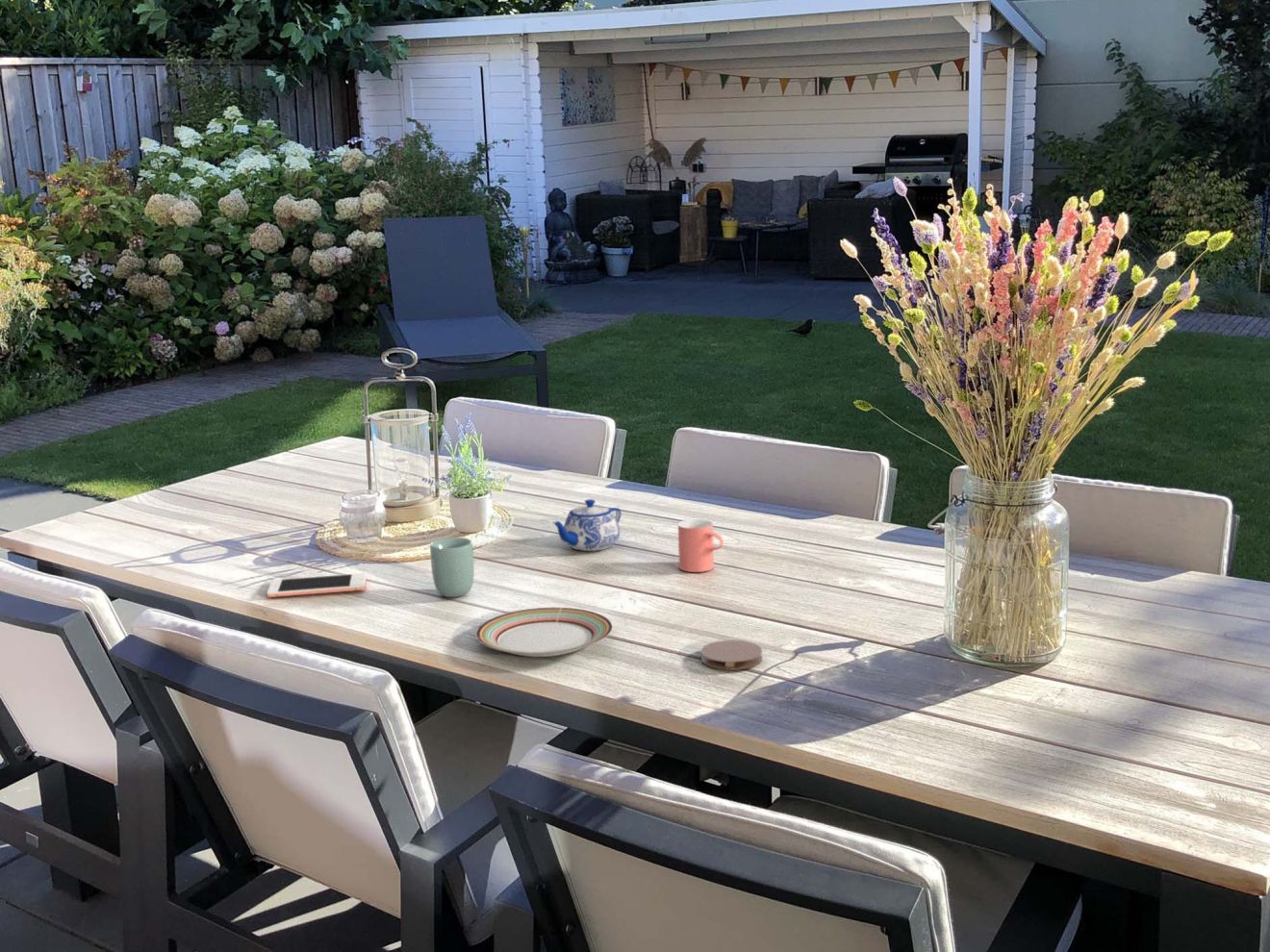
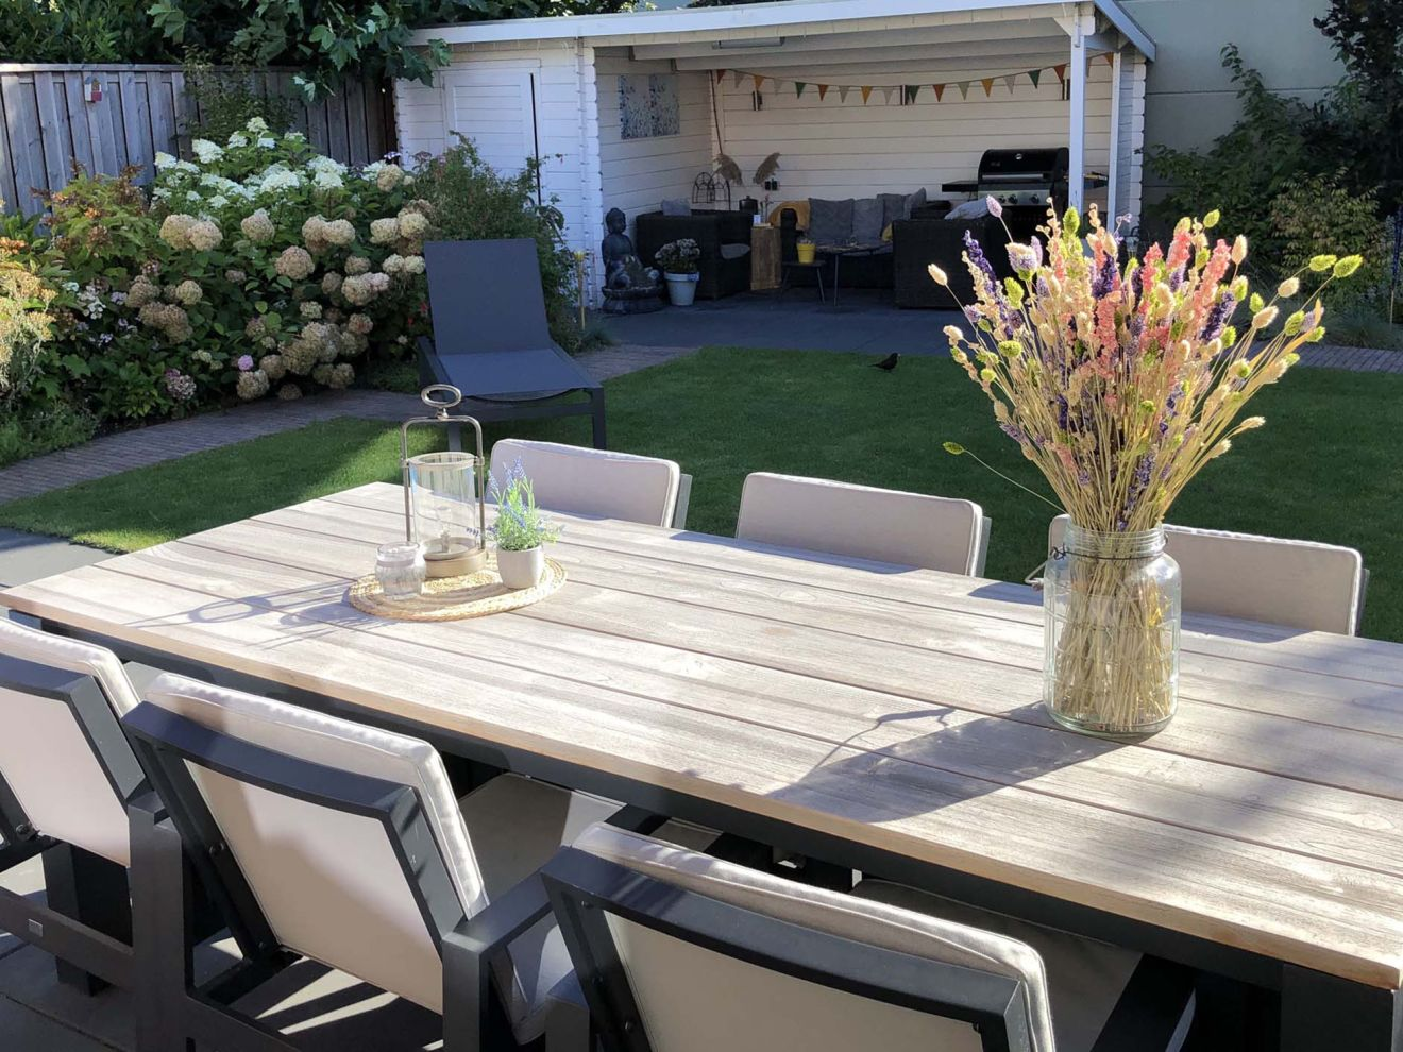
- cup [677,518,724,573]
- cup [429,537,475,598]
- teapot [551,498,622,552]
- plate [474,607,614,658]
- coaster [699,639,763,671]
- cell phone [266,572,368,598]
